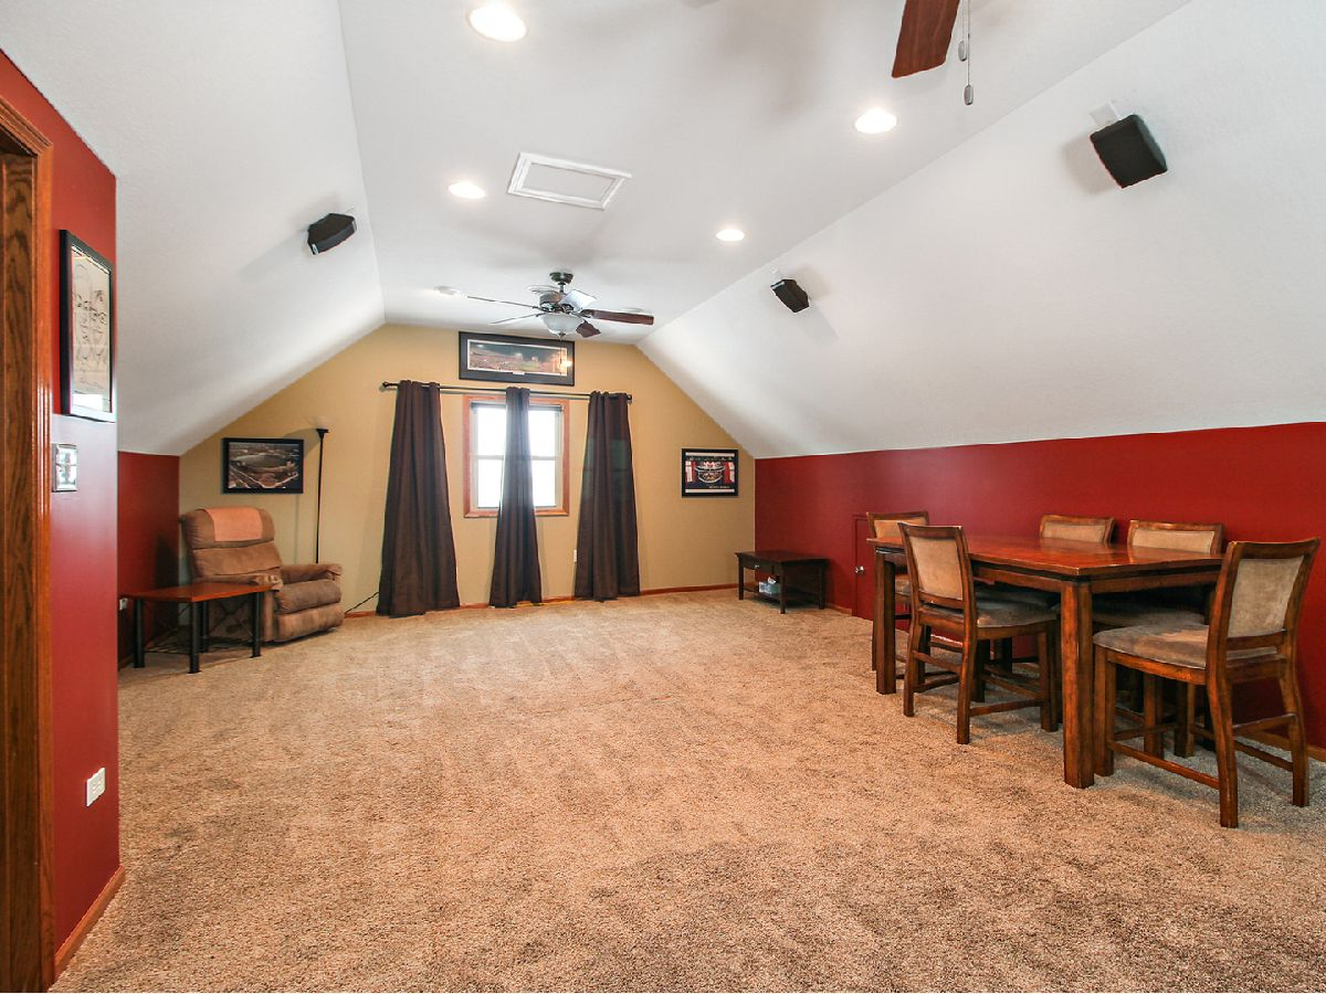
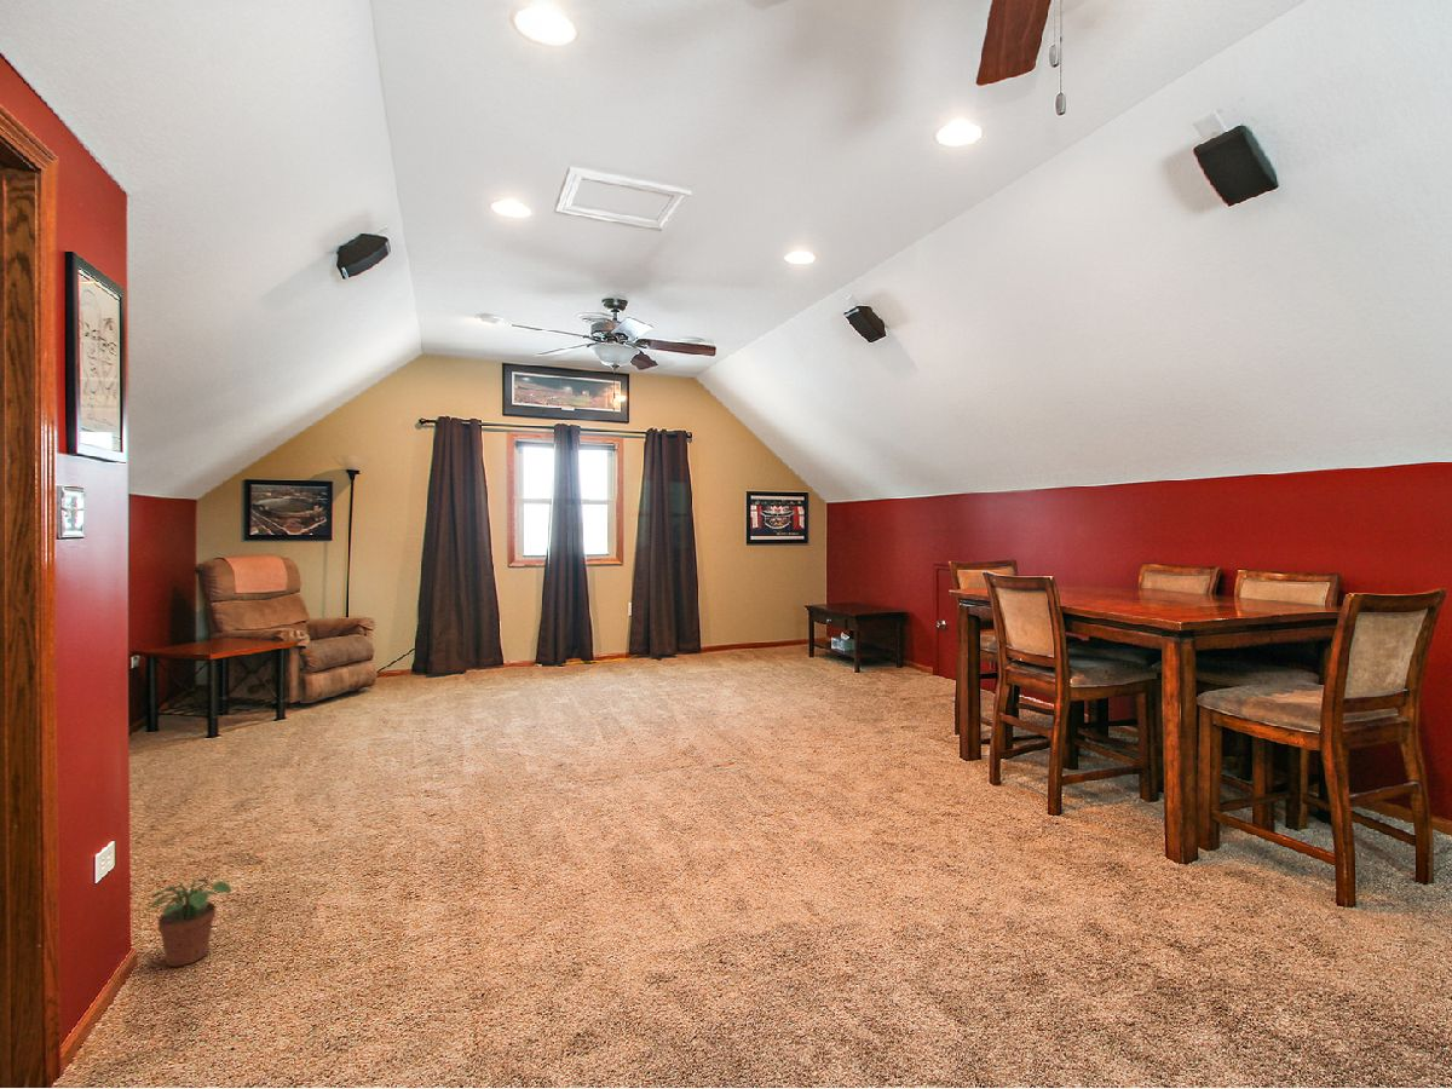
+ potted plant [146,877,232,968]
